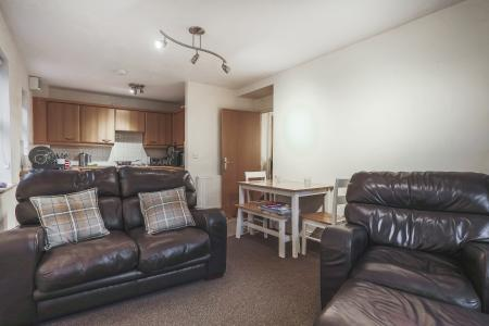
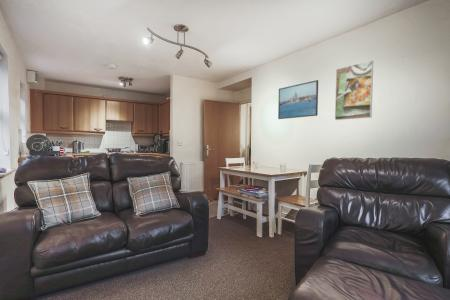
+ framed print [334,59,374,121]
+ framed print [277,79,319,120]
